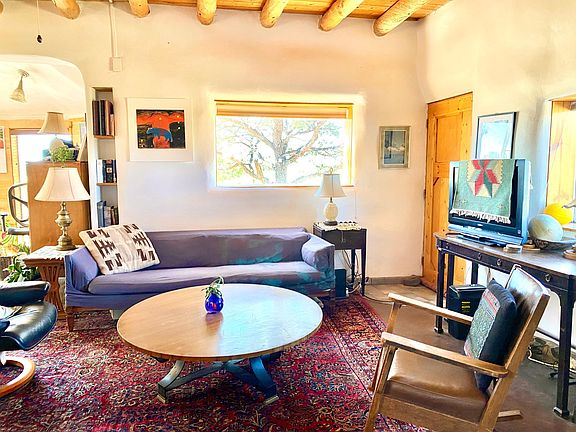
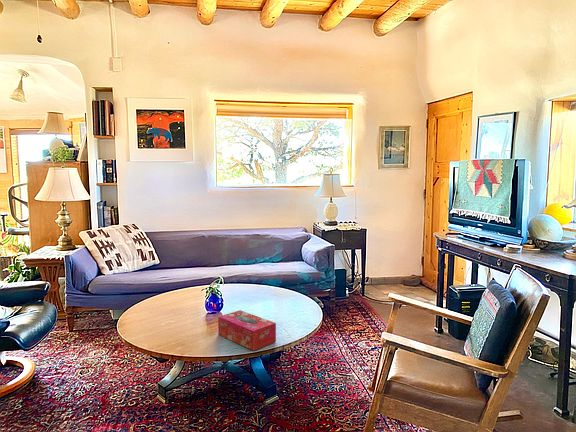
+ tissue box [217,309,277,351]
